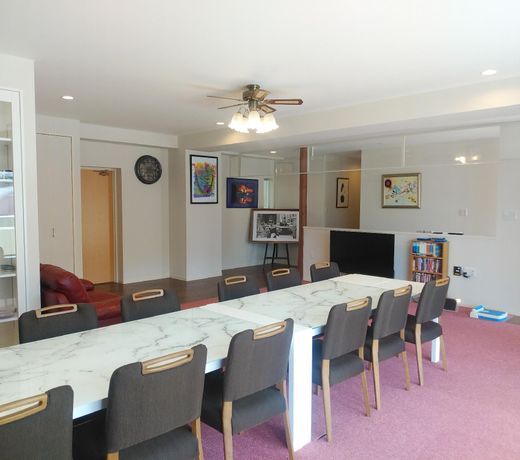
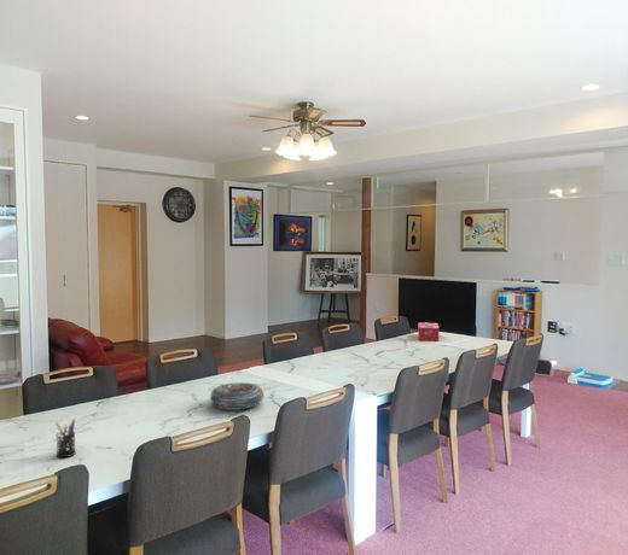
+ tissue box [417,321,441,343]
+ pen holder [53,419,77,458]
+ decorative bowl [209,381,266,410]
